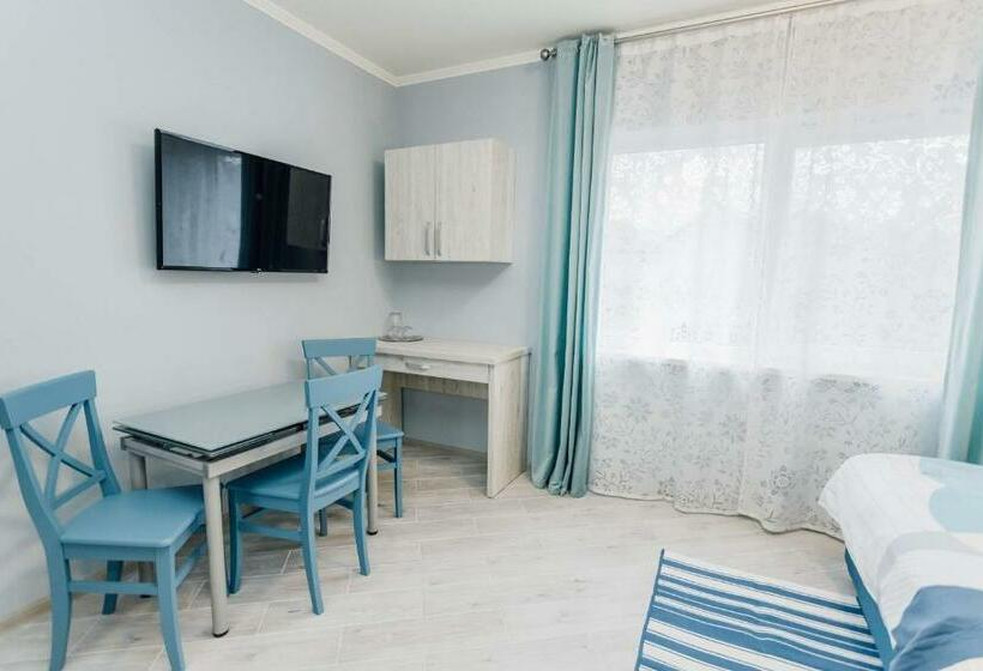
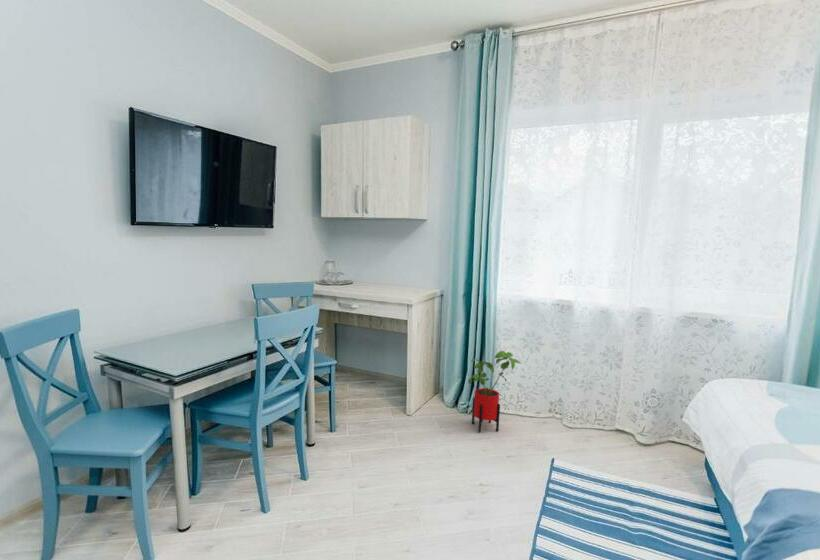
+ house plant [467,350,522,433]
